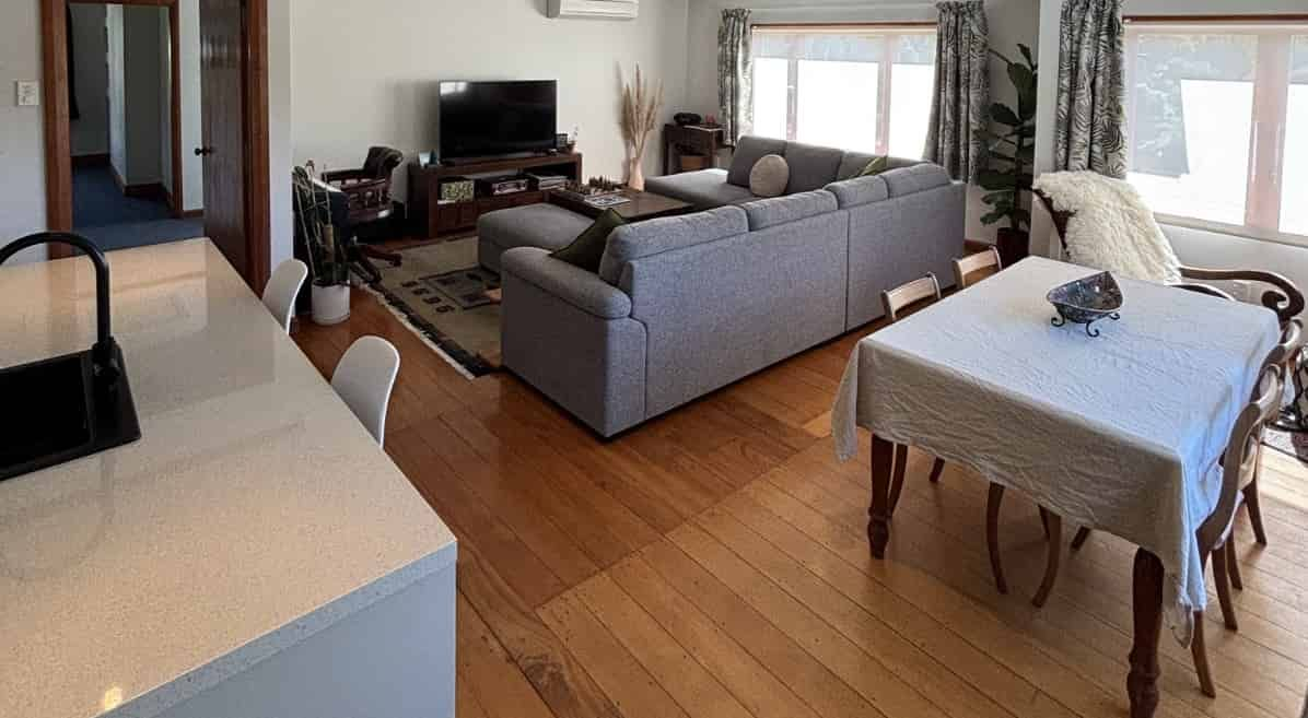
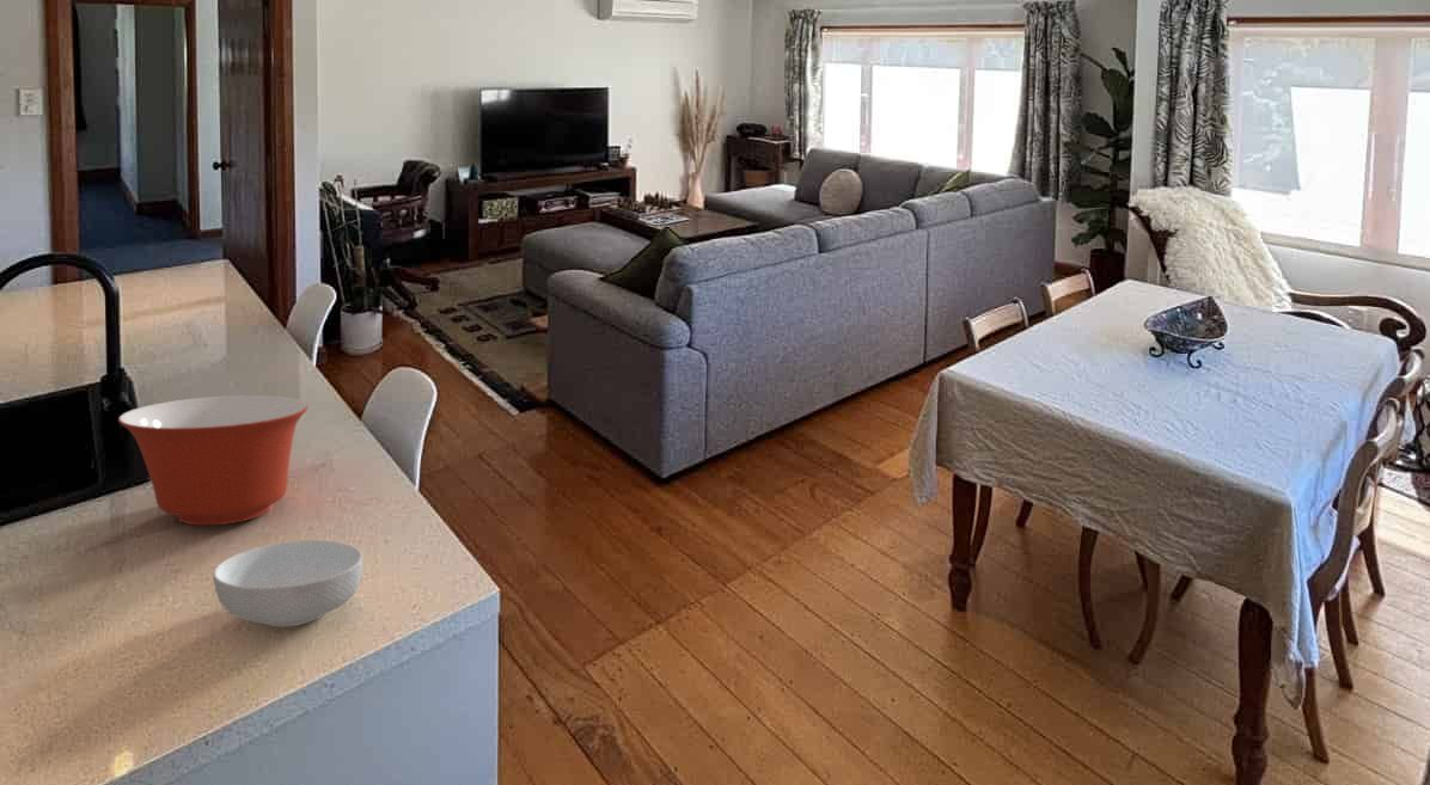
+ cereal bowl [213,539,363,628]
+ mixing bowl [117,394,310,526]
